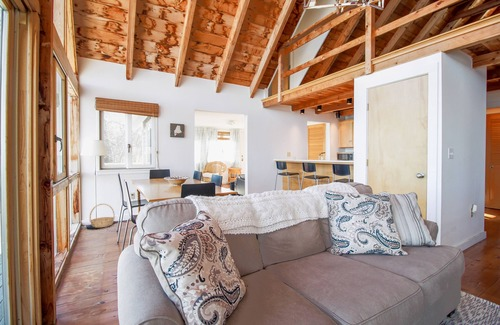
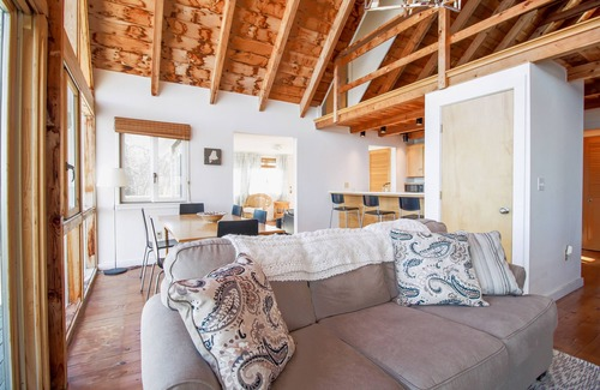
- basket [89,203,116,229]
